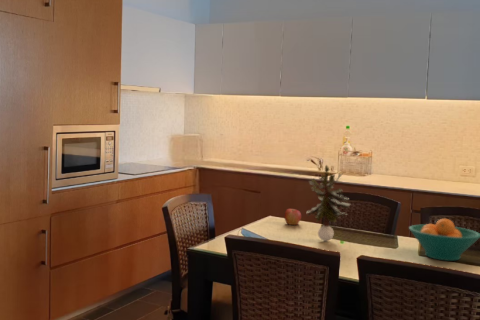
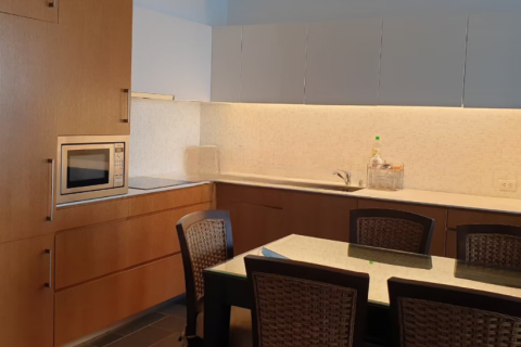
- potted plant [307,164,352,242]
- fruit bowl [408,218,480,262]
- apple [283,208,302,226]
